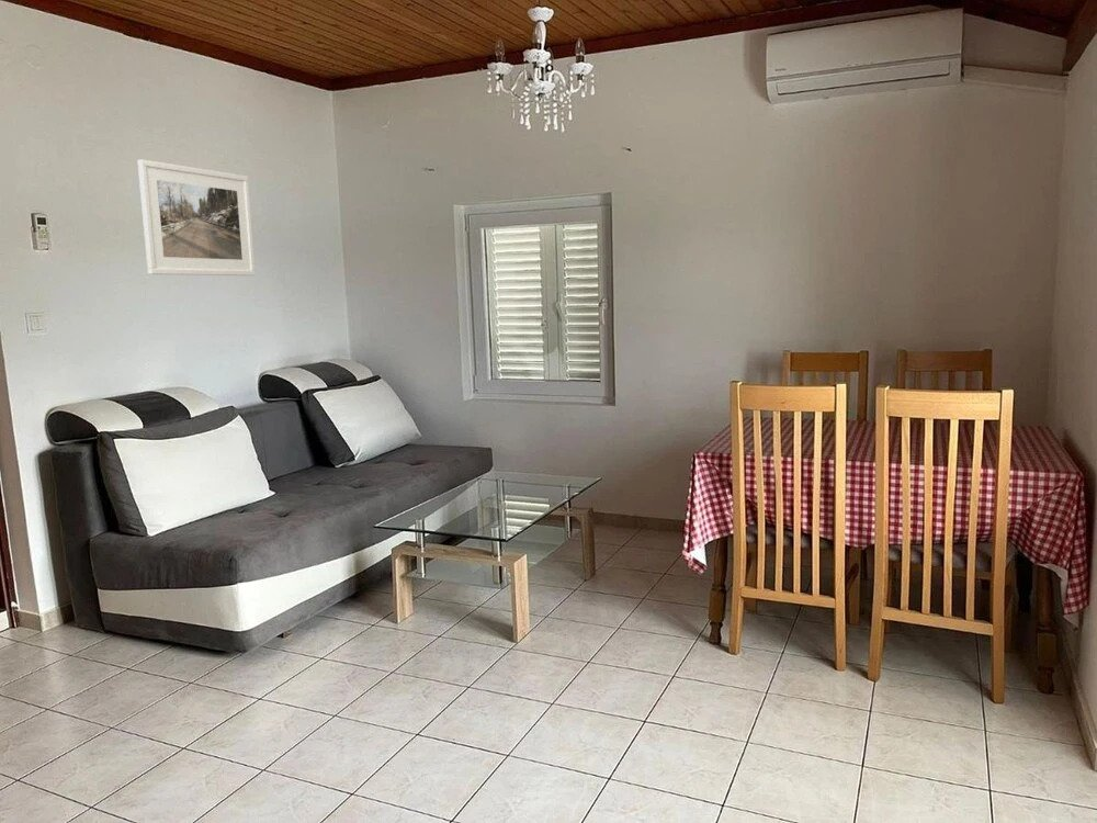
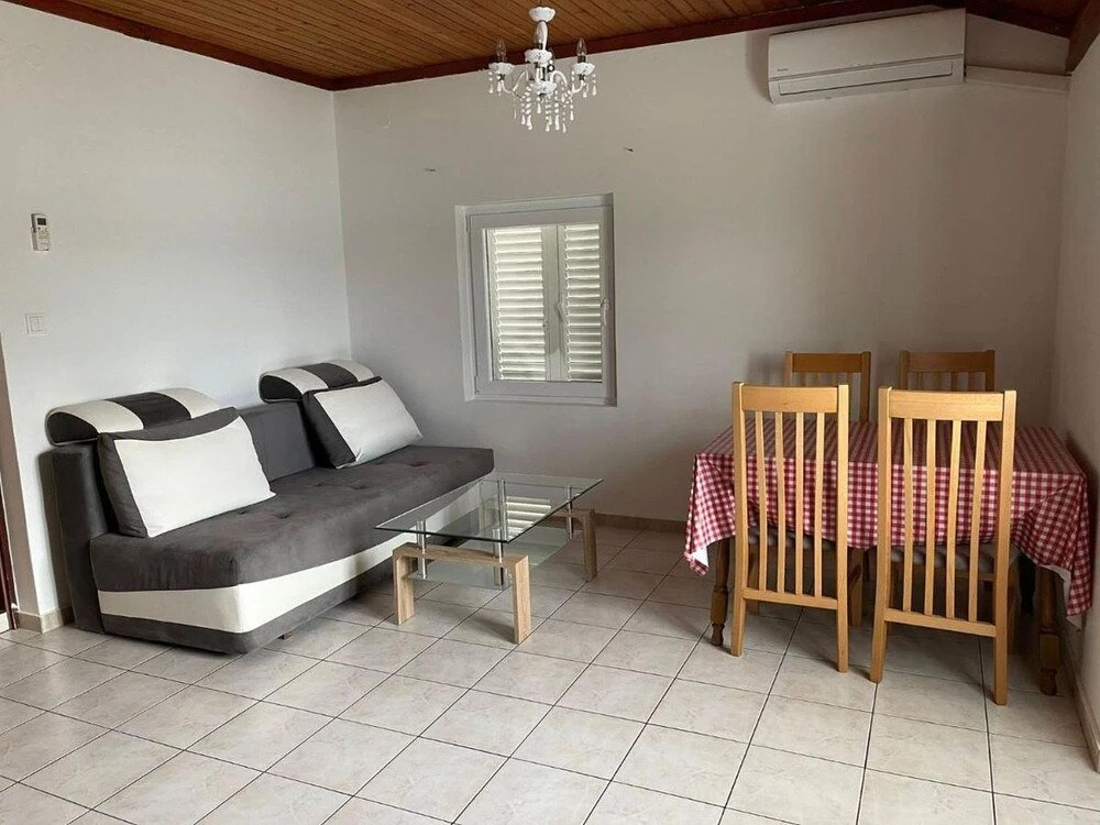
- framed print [136,159,257,277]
